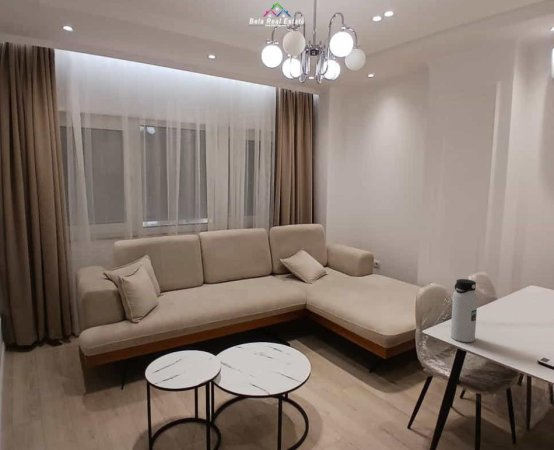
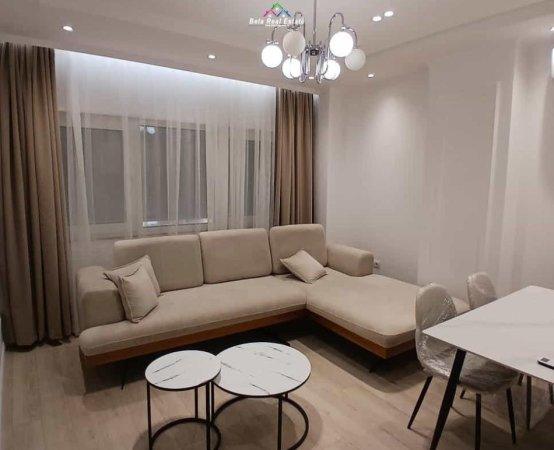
- water bottle [450,278,479,343]
